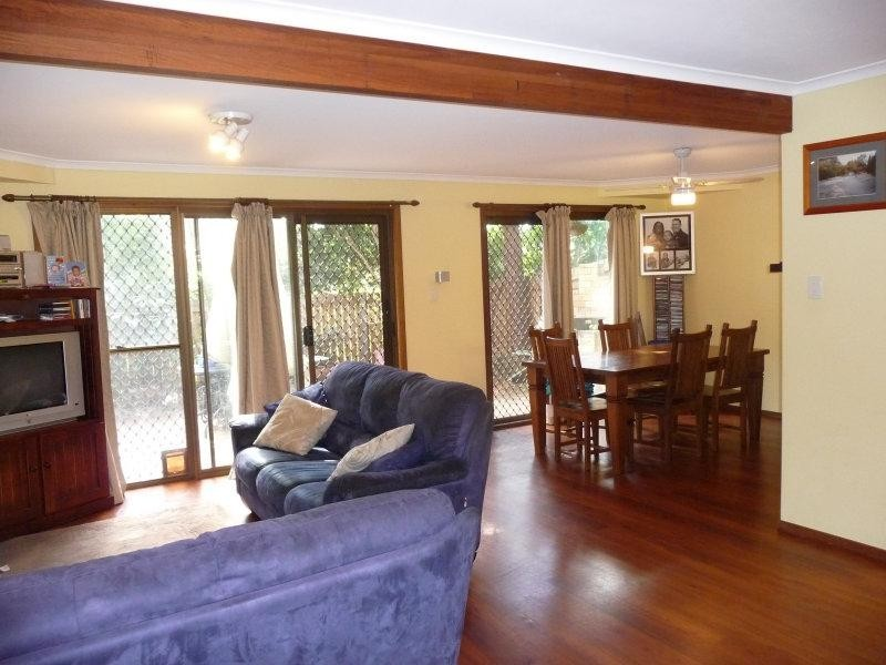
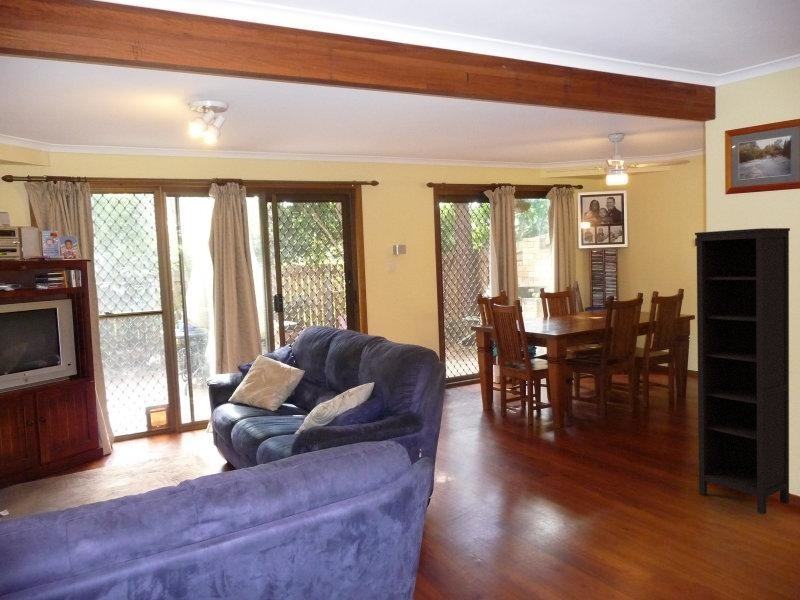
+ bookcase [694,227,791,515]
